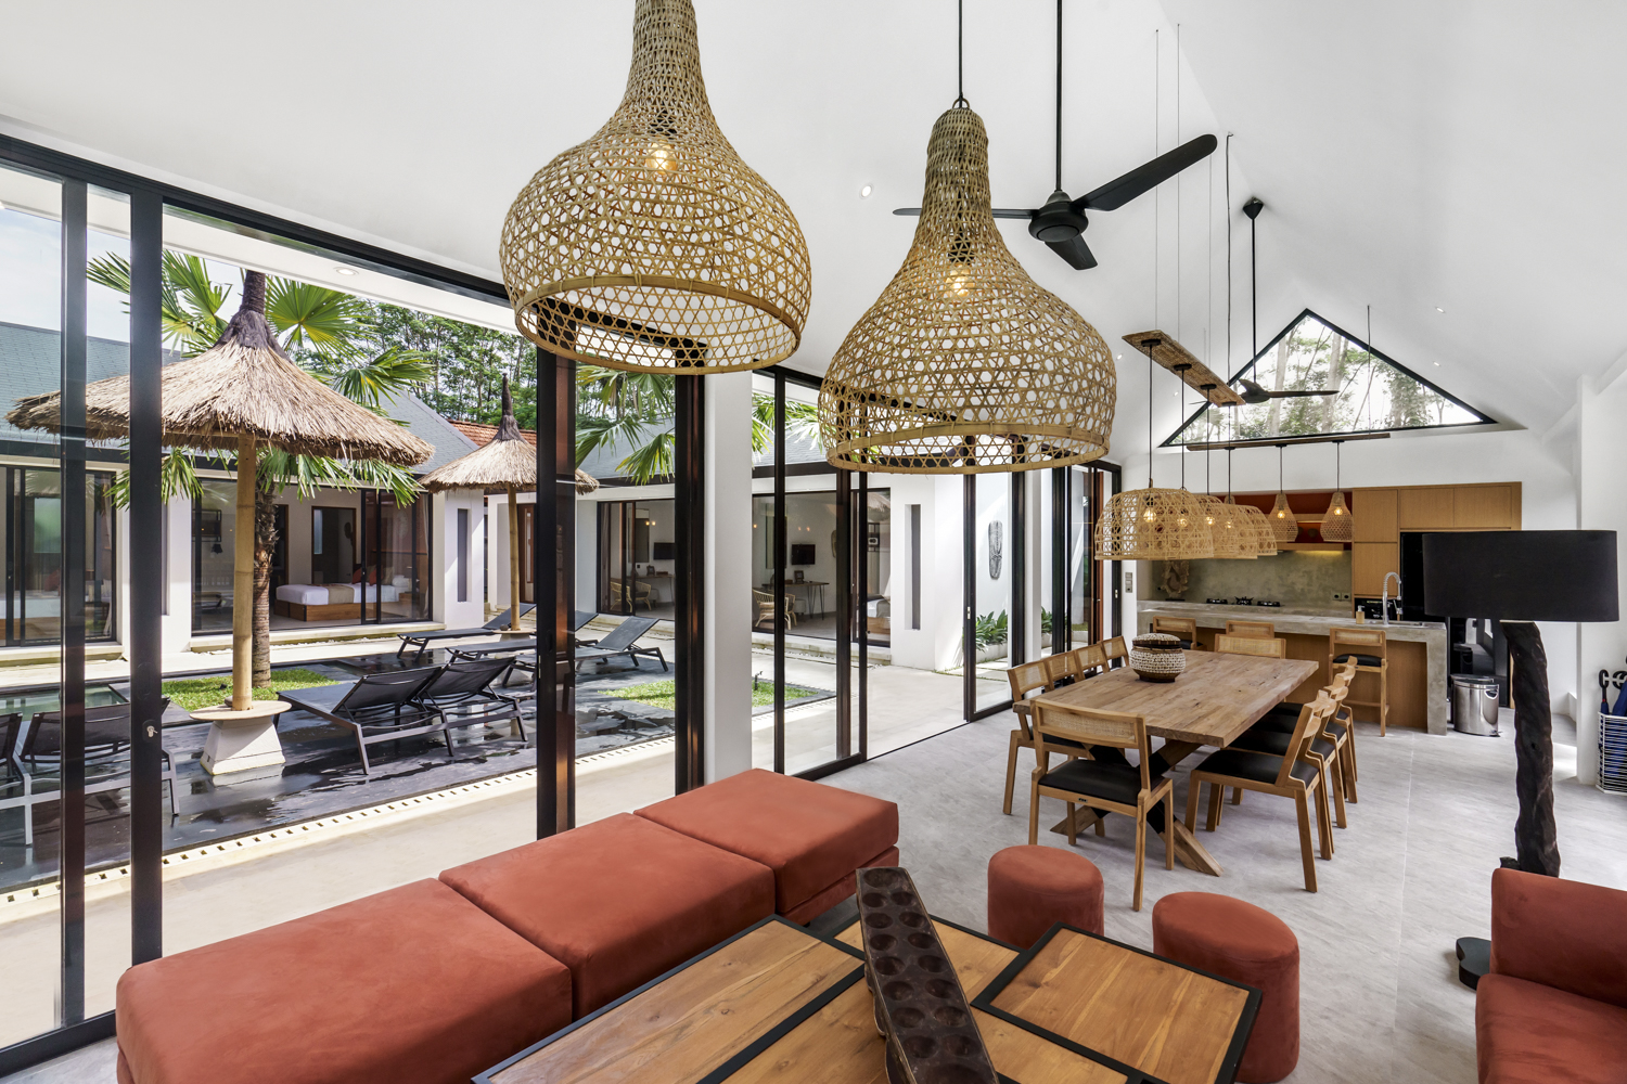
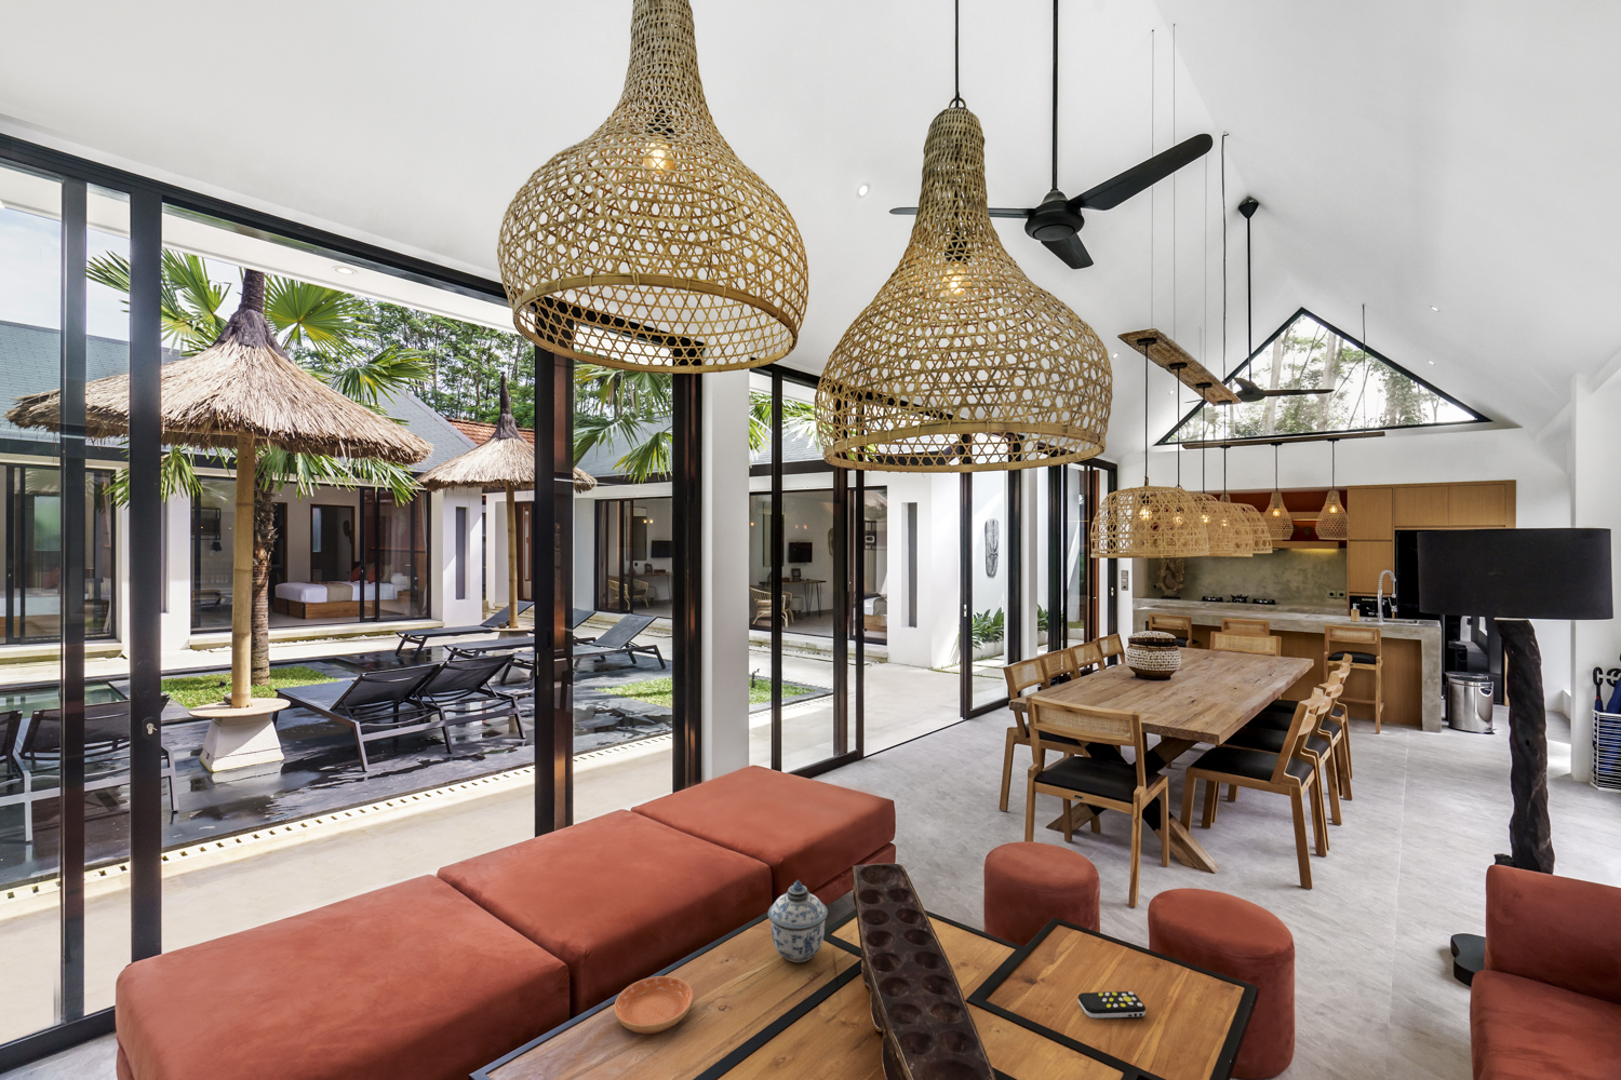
+ lidded jar [767,879,829,963]
+ saucer [613,975,695,1034]
+ remote control [1077,991,1147,1020]
